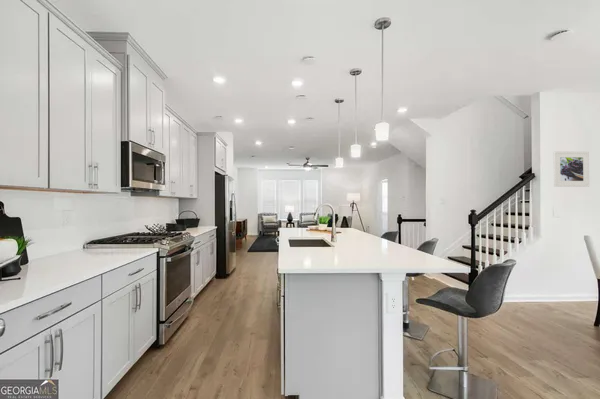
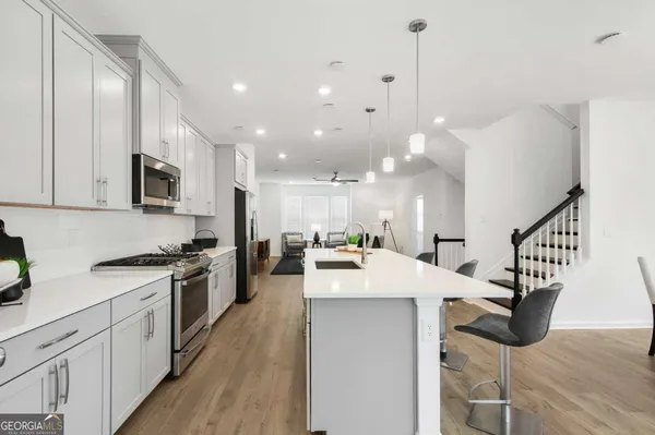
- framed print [552,151,590,188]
